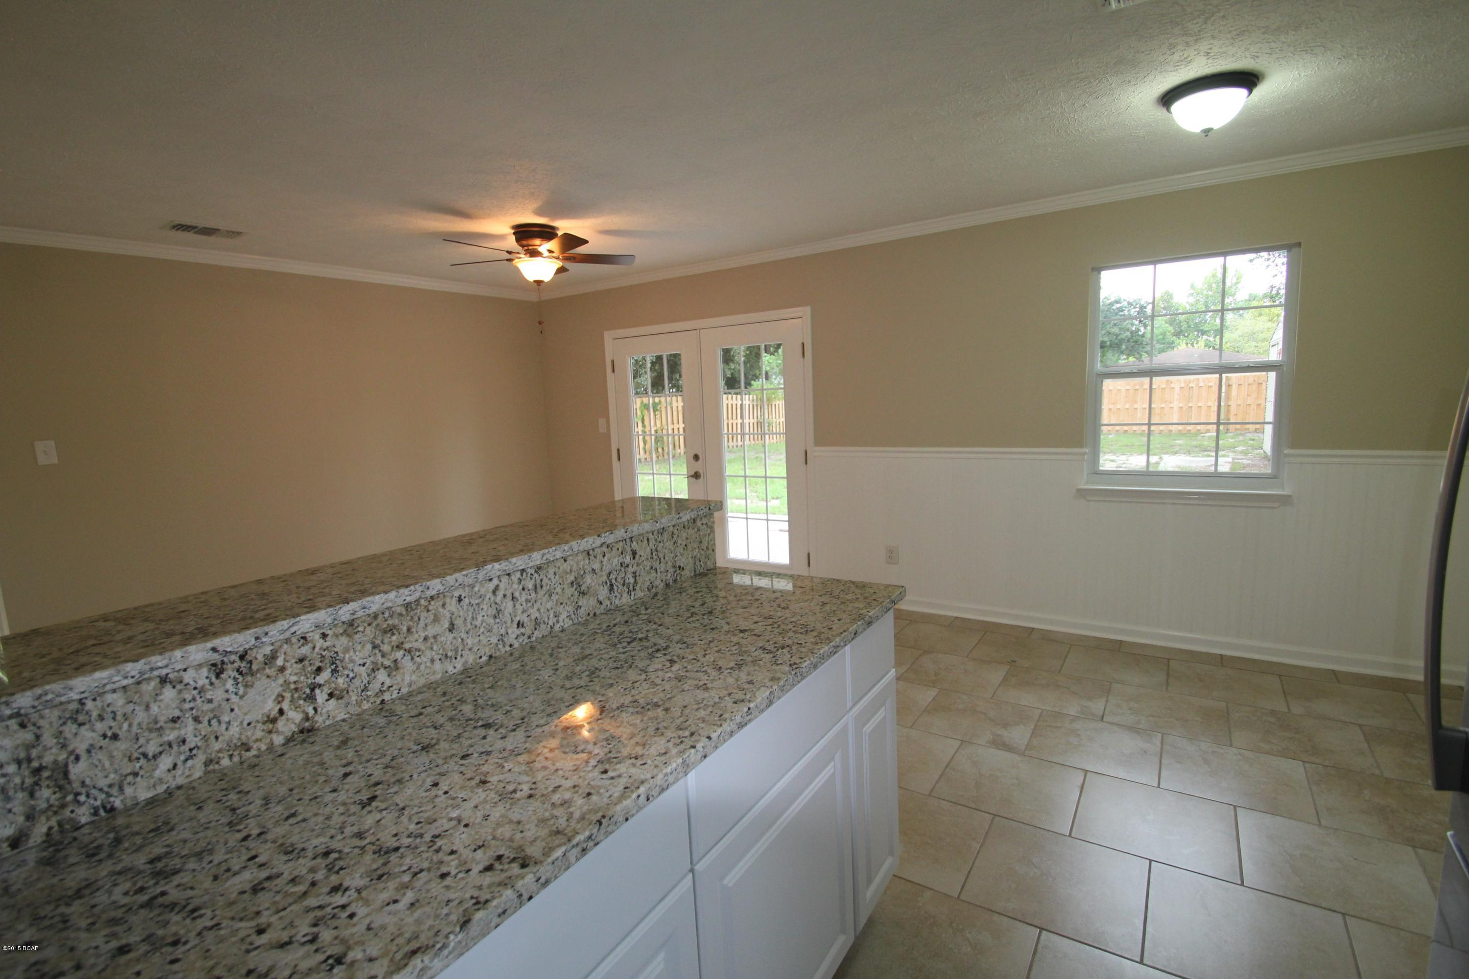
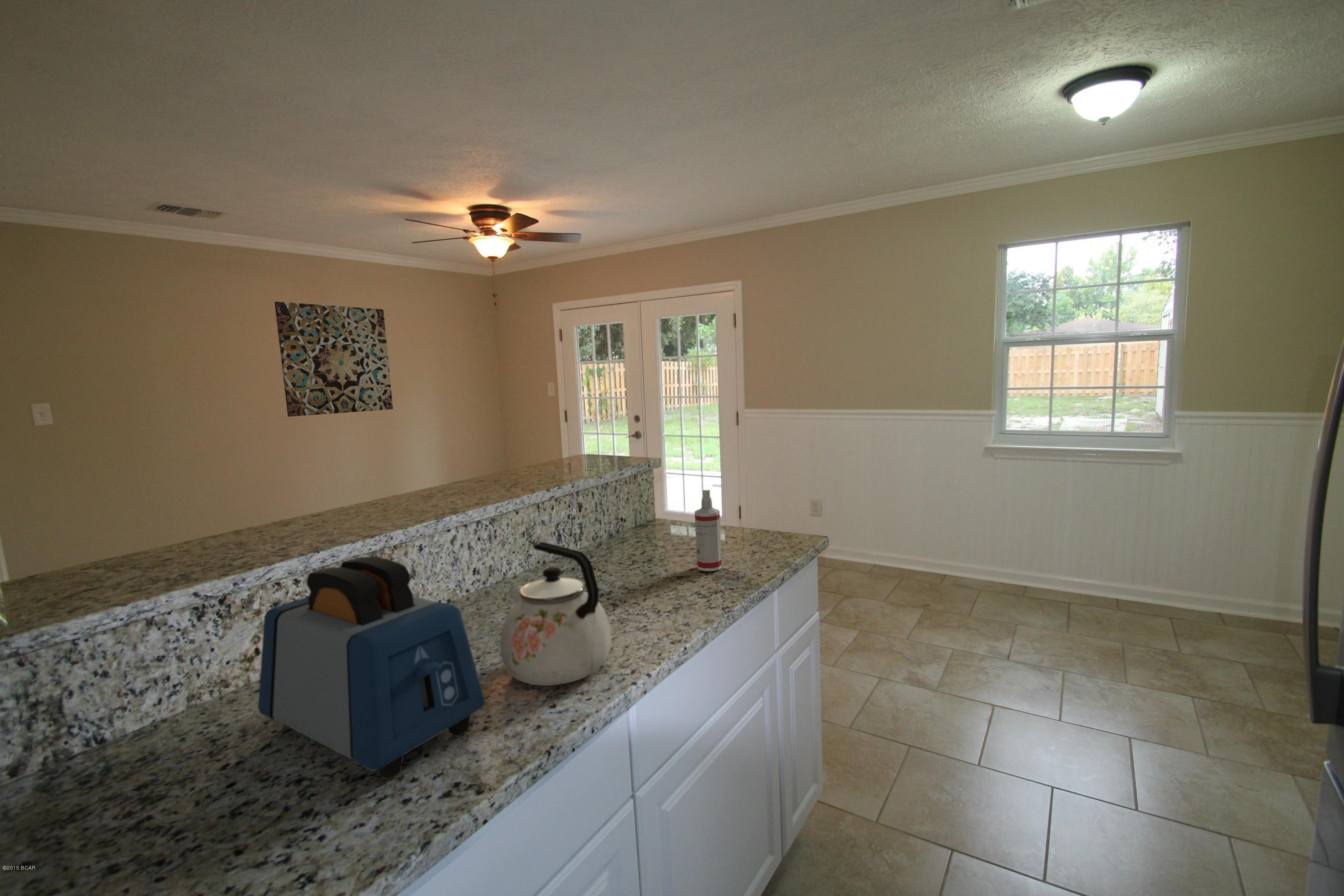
+ wall art [274,301,393,417]
+ spray bottle [694,490,722,572]
+ toaster [258,556,485,781]
+ kettle [500,542,612,686]
